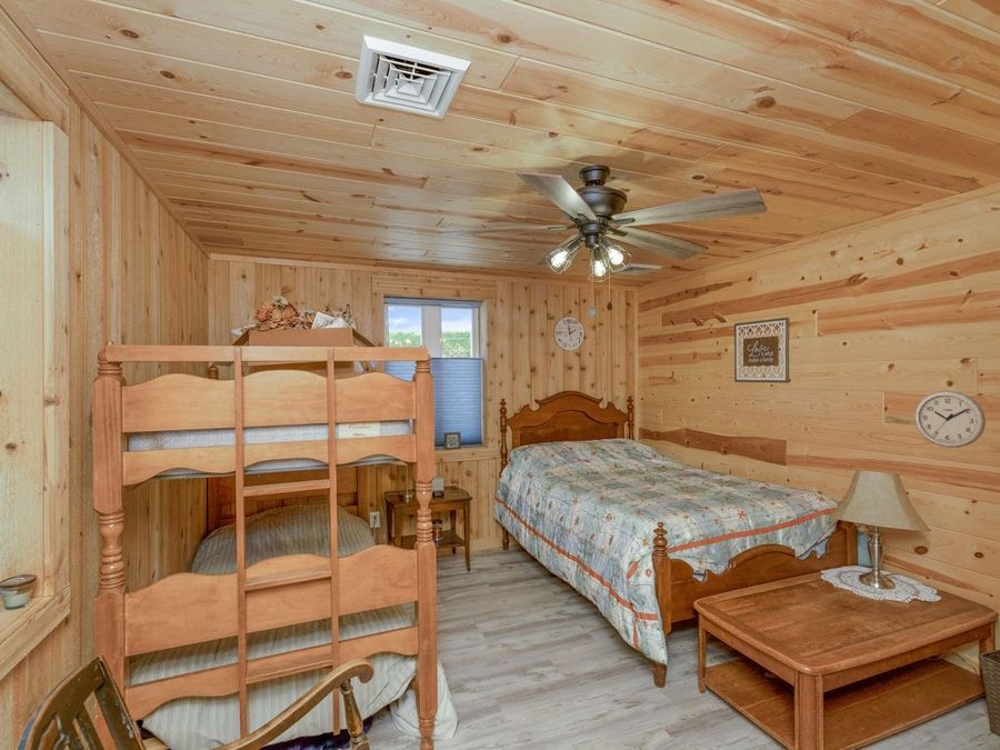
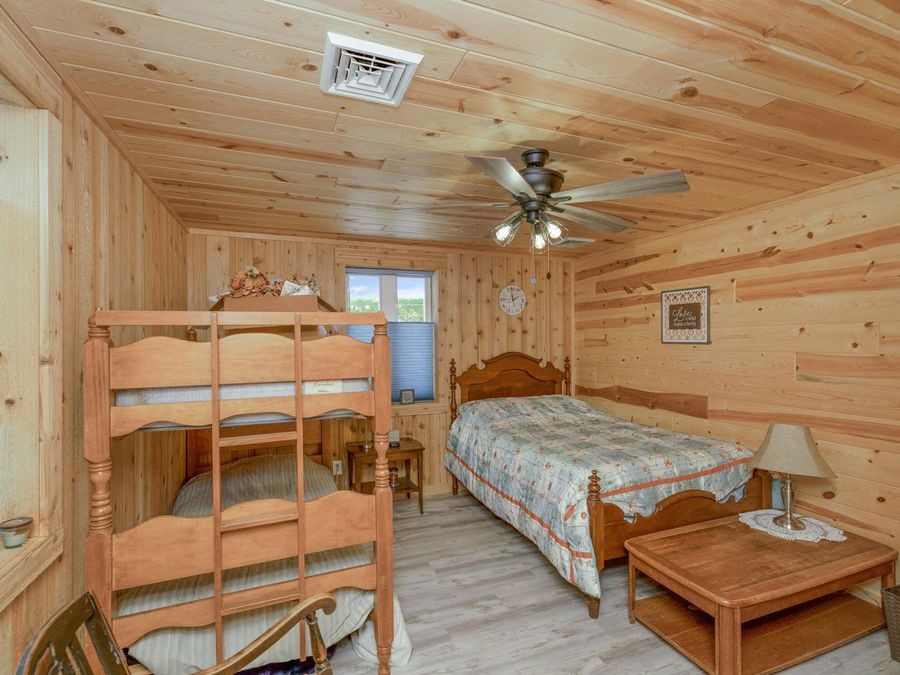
- wall clock [913,390,987,449]
